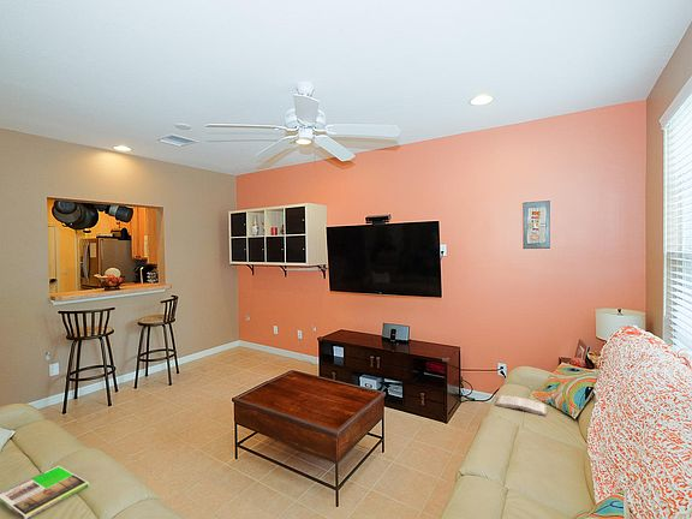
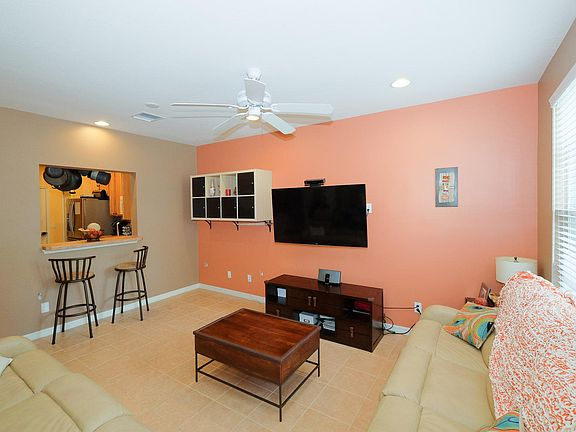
- book [494,394,548,417]
- magazine [0,465,90,519]
